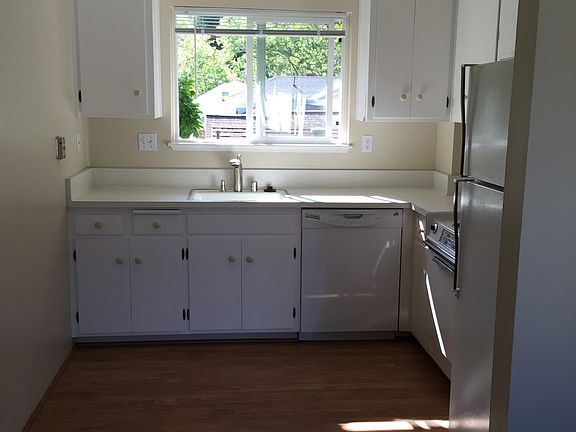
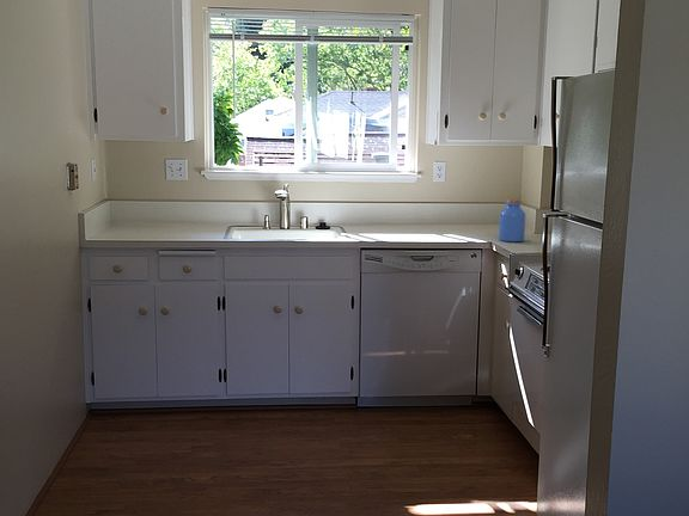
+ jar [498,198,526,242]
